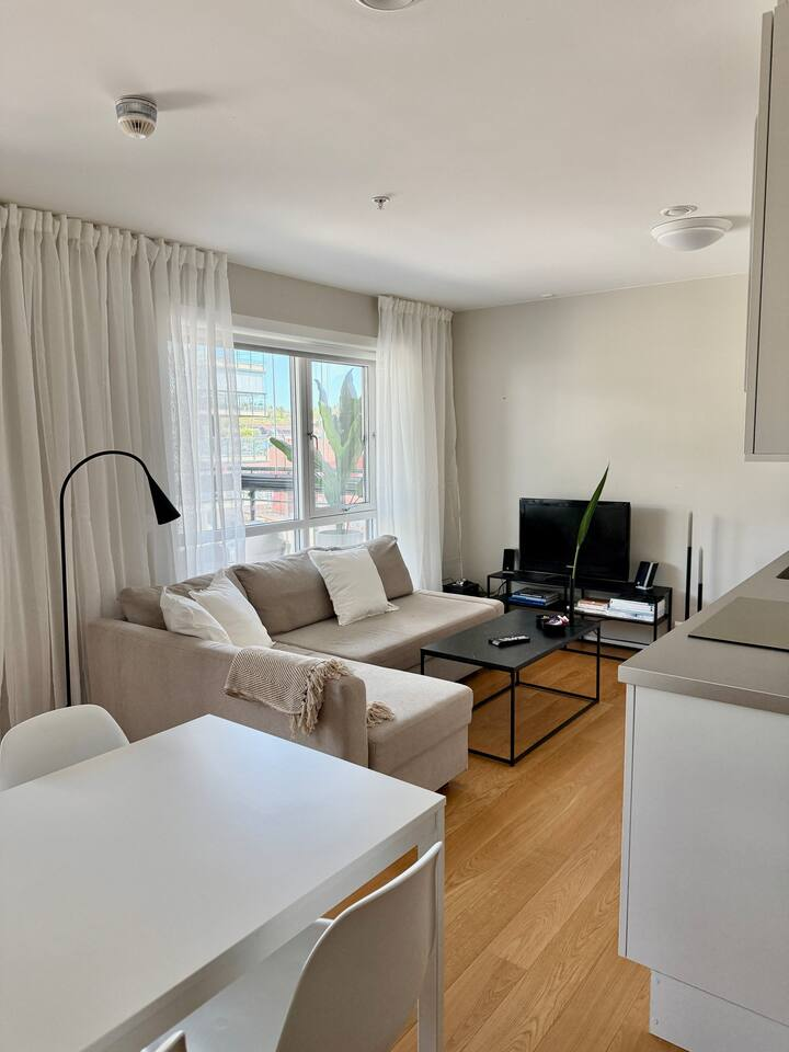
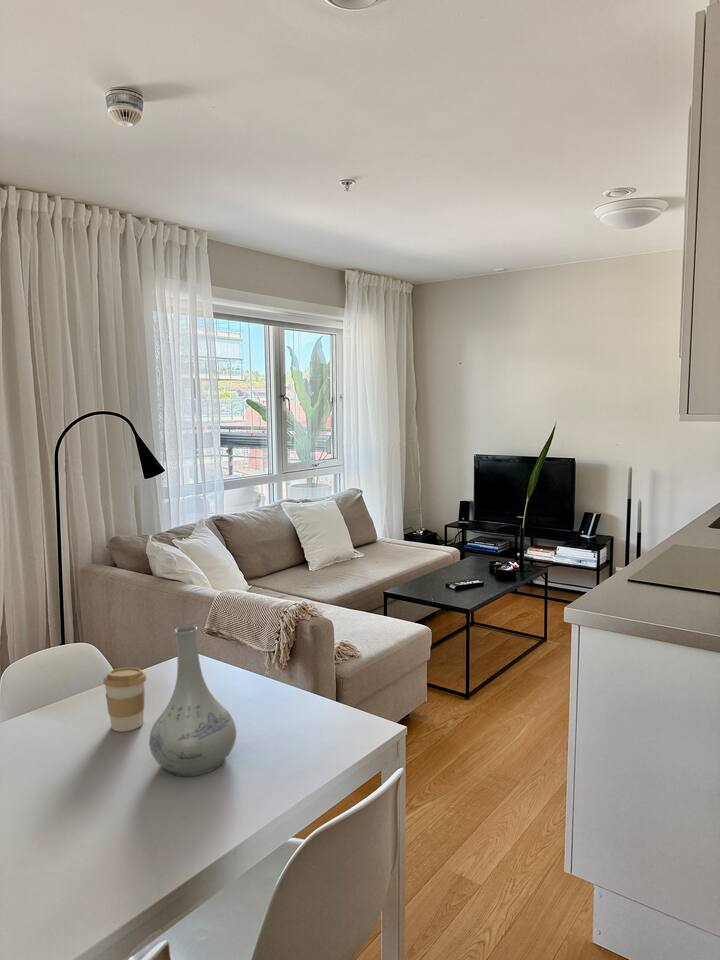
+ vase [148,625,237,778]
+ coffee cup [102,667,148,733]
